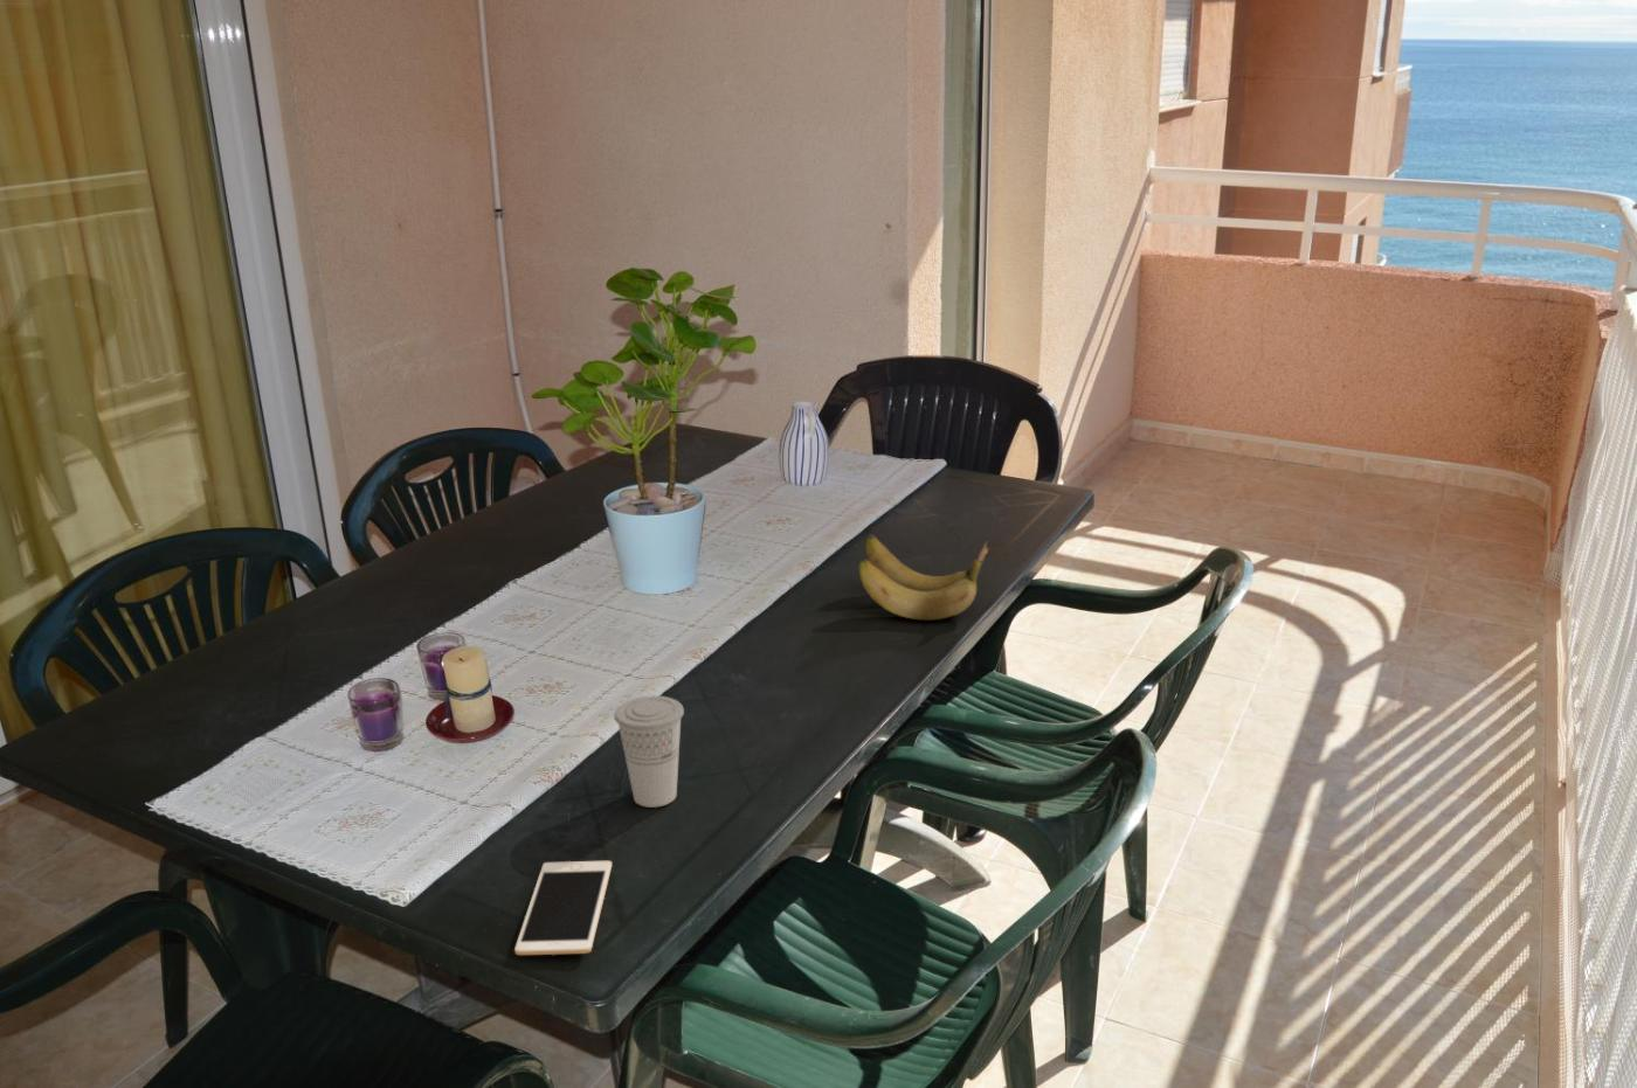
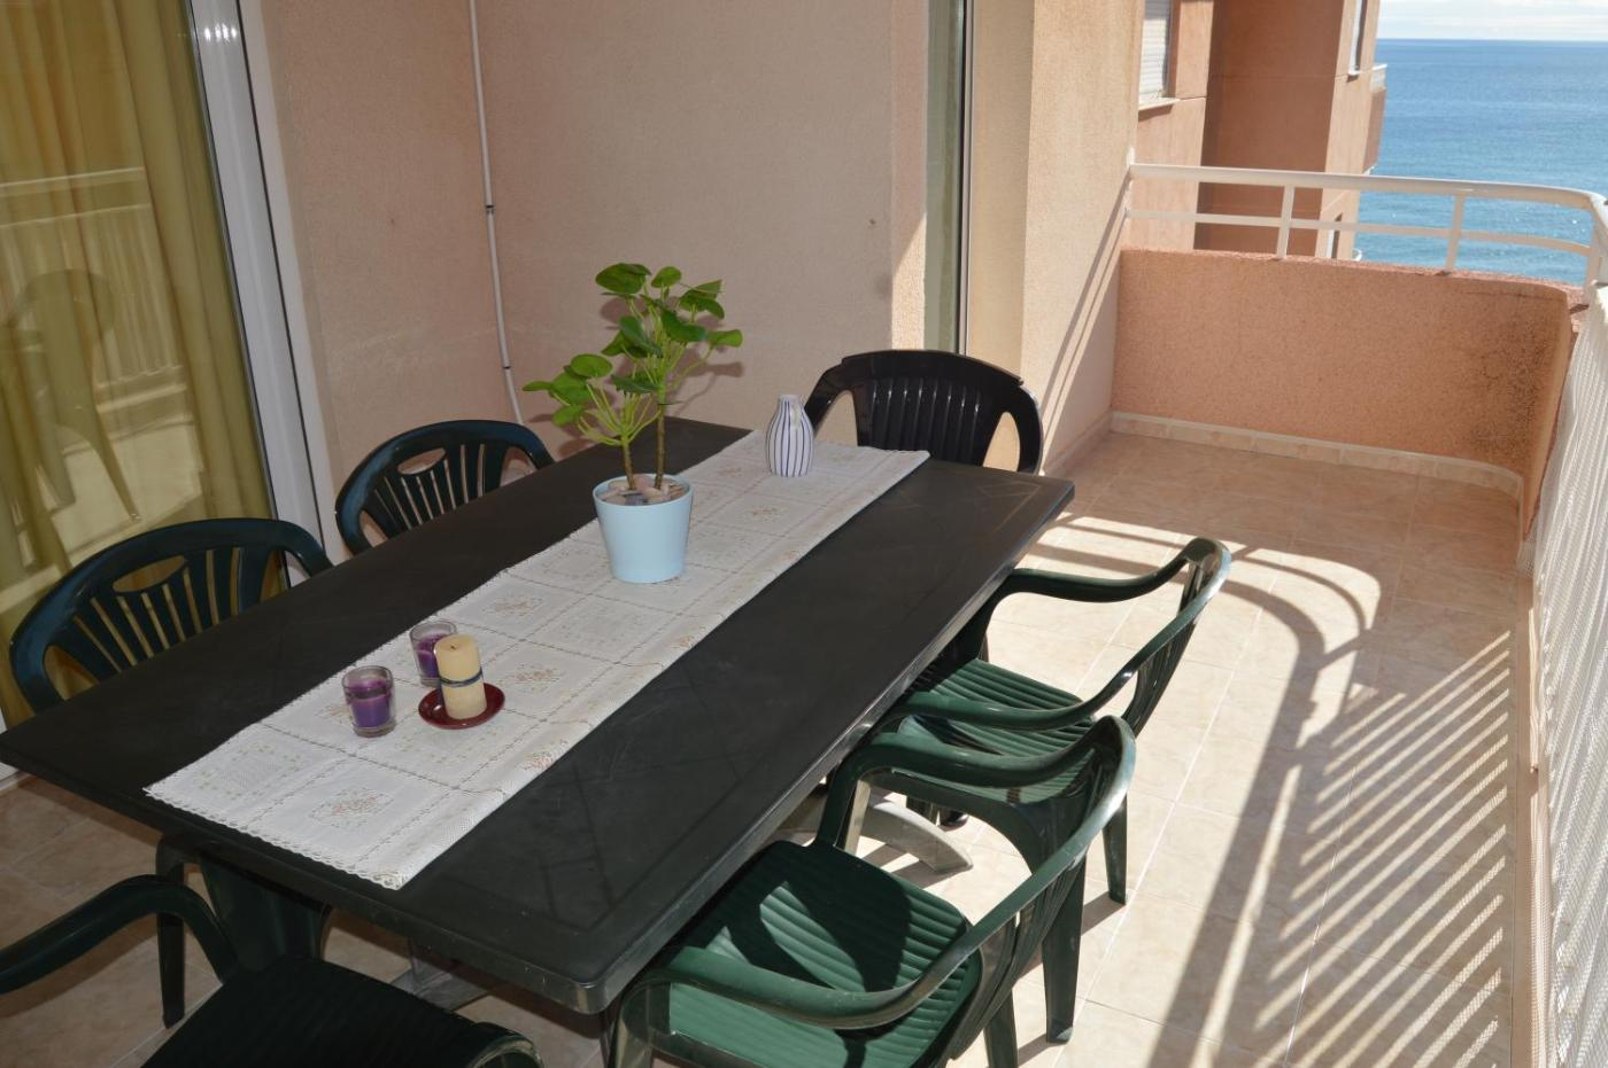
- banana [857,533,991,622]
- cup [613,695,685,809]
- cell phone [514,860,613,956]
